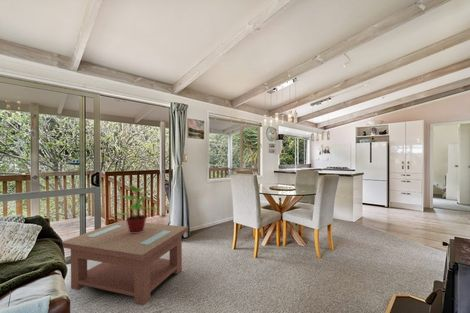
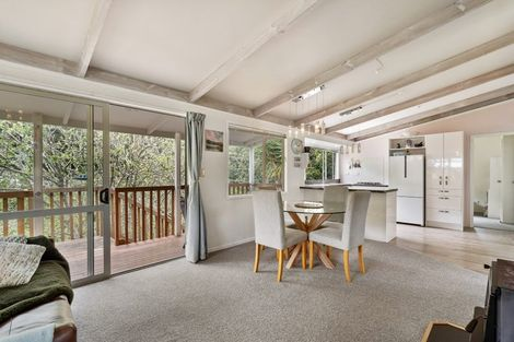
- coffee table [61,219,189,306]
- potted plant [115,184,159,233]
